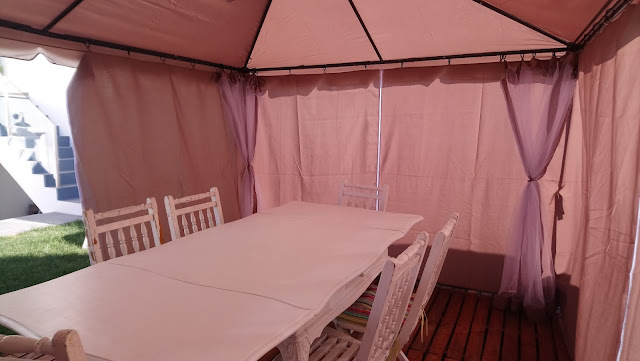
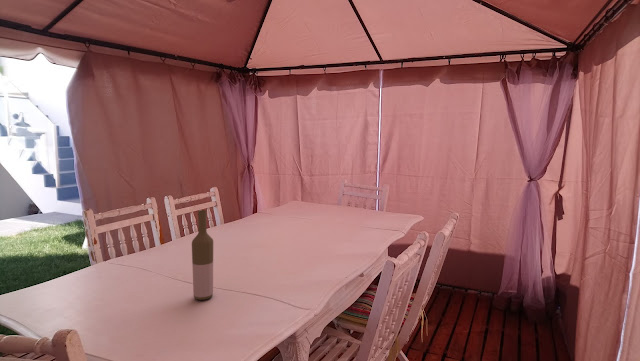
+ bottle [191,209,214,301]
